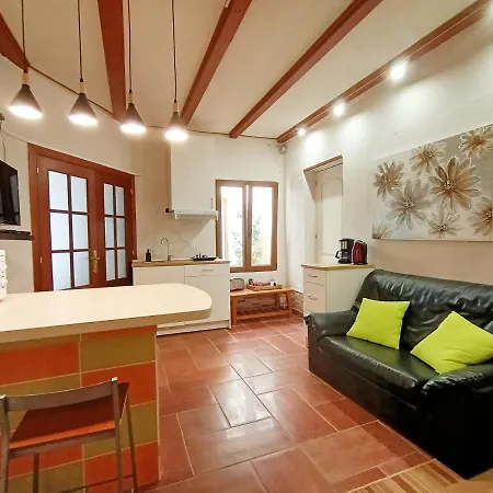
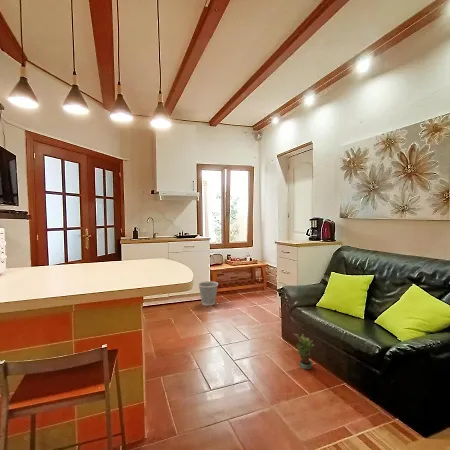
+ wastebasket [197,280,219,306]
+ potted plant [293,333,315,370]
